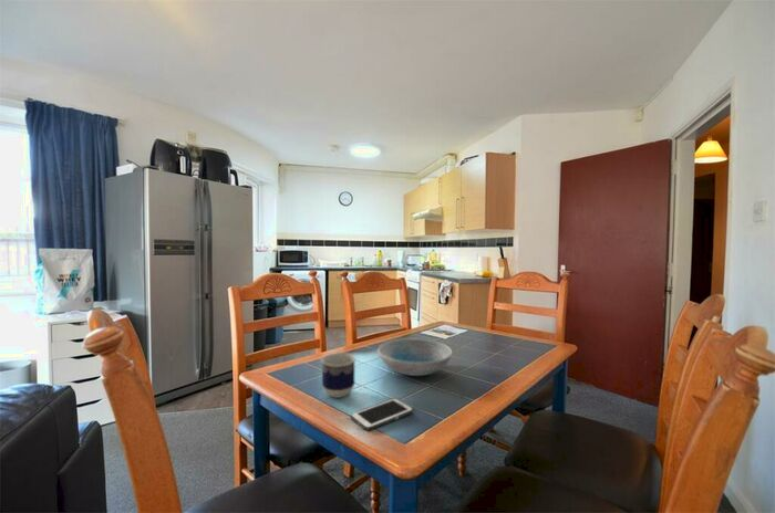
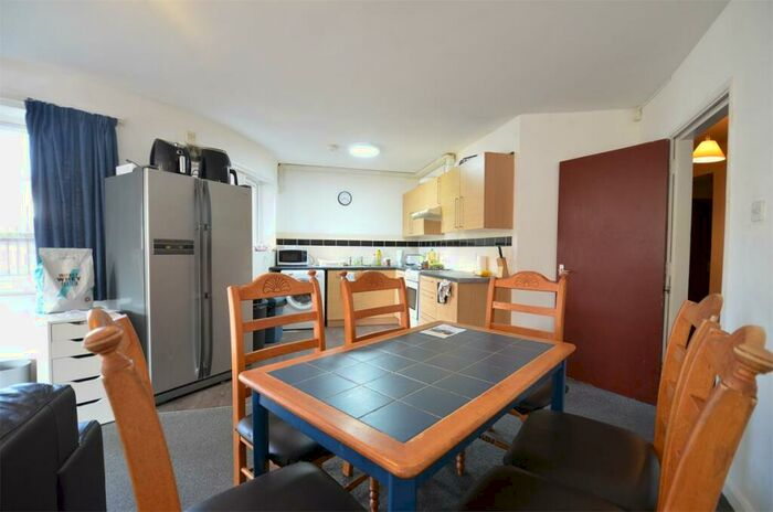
- cup [320,352,356,399]
- dish [376,337,453,377]
- cell phone [350,397,414,432]
